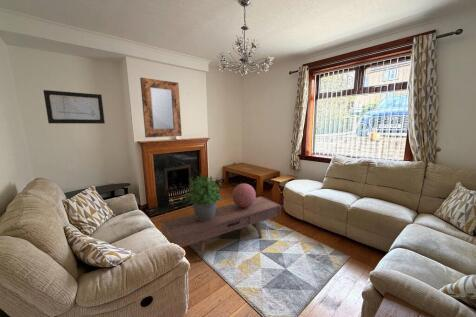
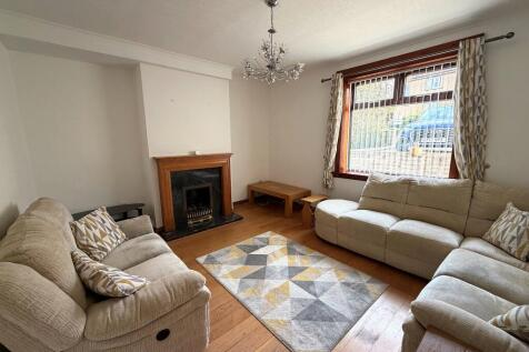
- wall art [42,89,106,125]
- coffee table [160,195,282,262]
- potted plant [183,173,223,221]
- decorative sphere [231,182,257,207]
- home mirror [139,77,183,138]
